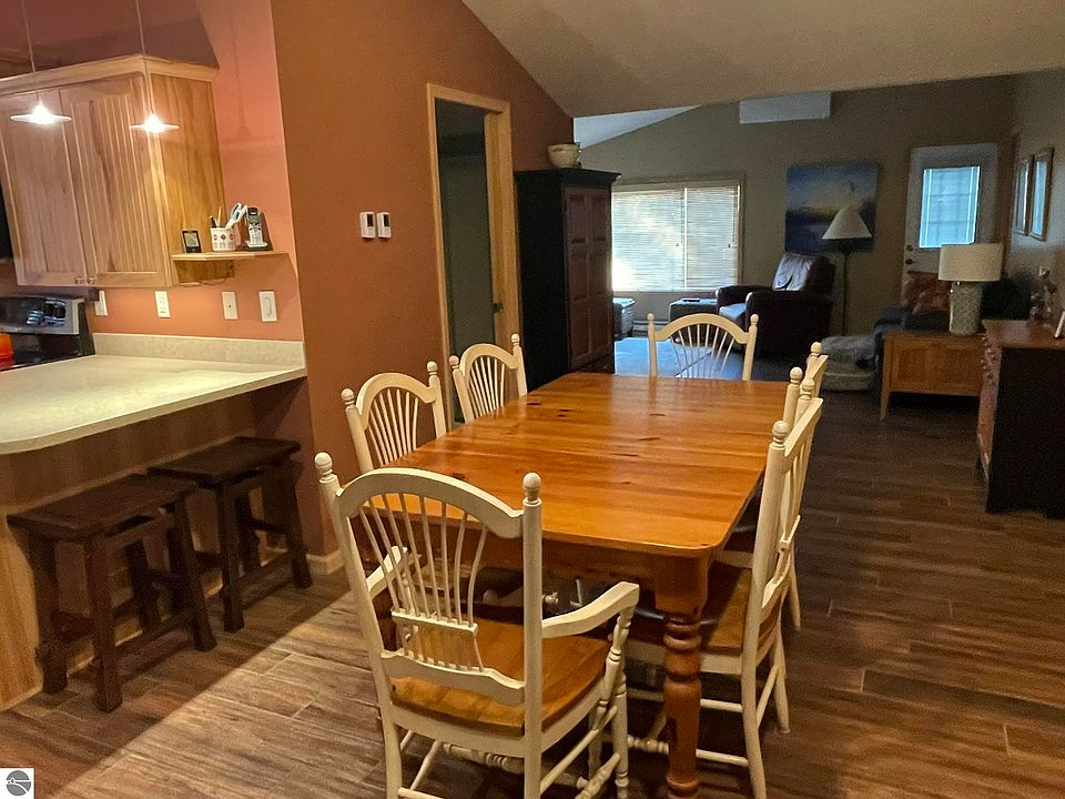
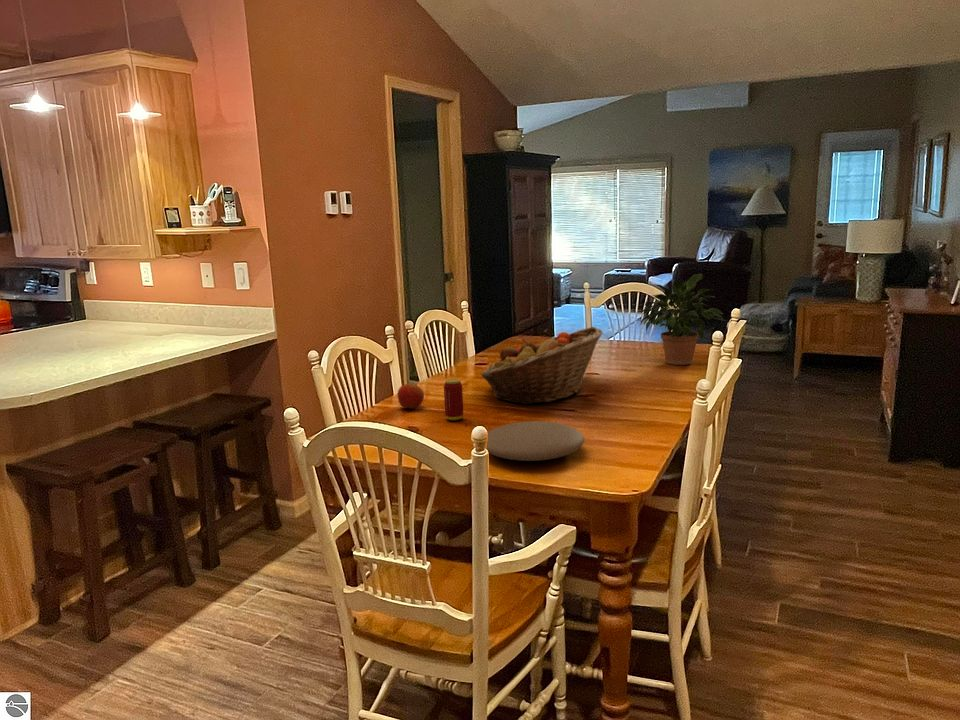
+ potted plant [634,273,725,366]
+ beverage can [443,378,464,422]
+ apple [396,383,425,410]
+ plate [486,417,585,462]
+ fruit basket [479,326,604,405]
